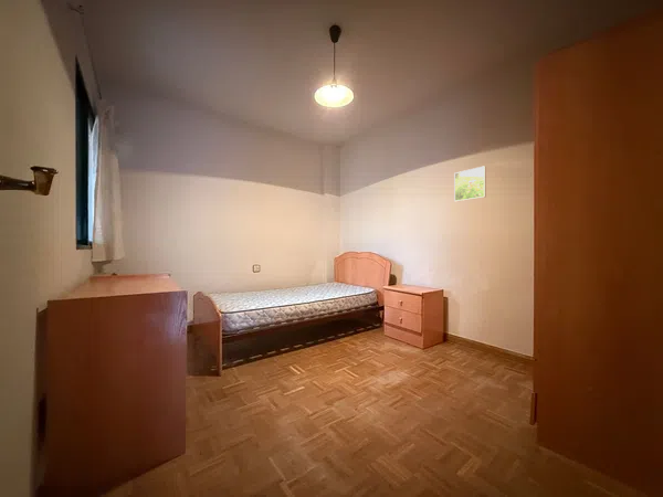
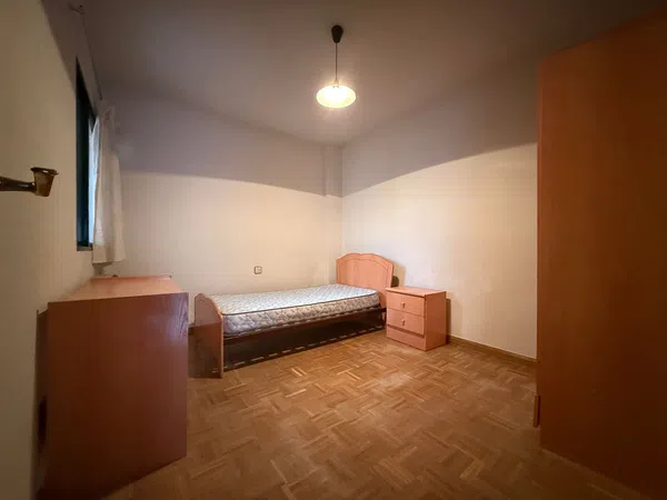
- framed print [453,165,487,202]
